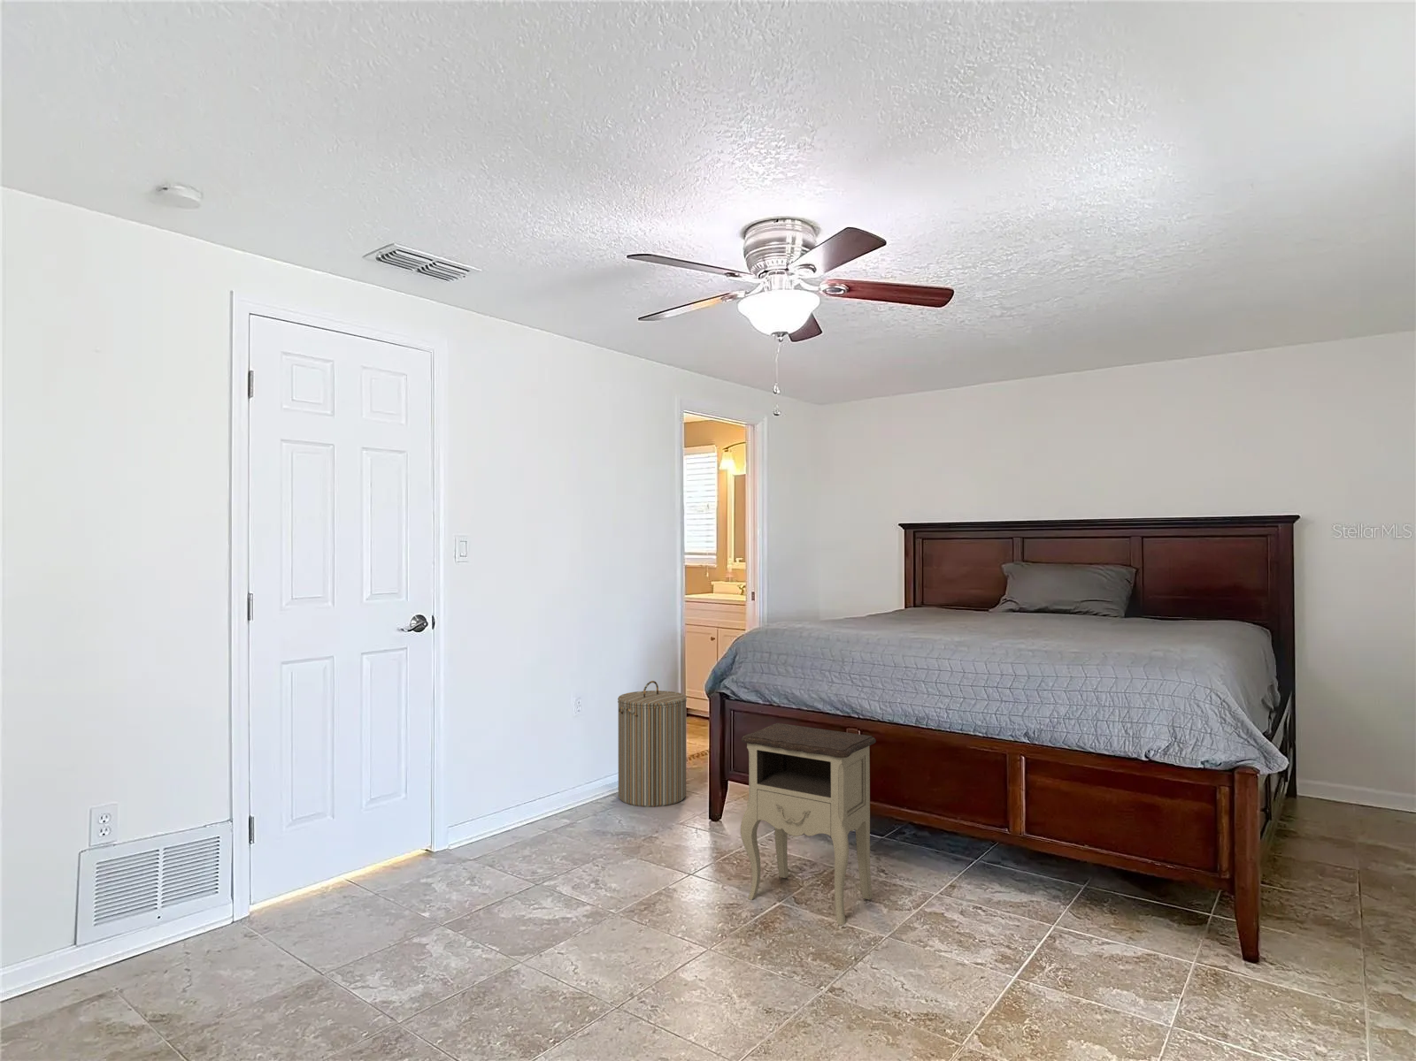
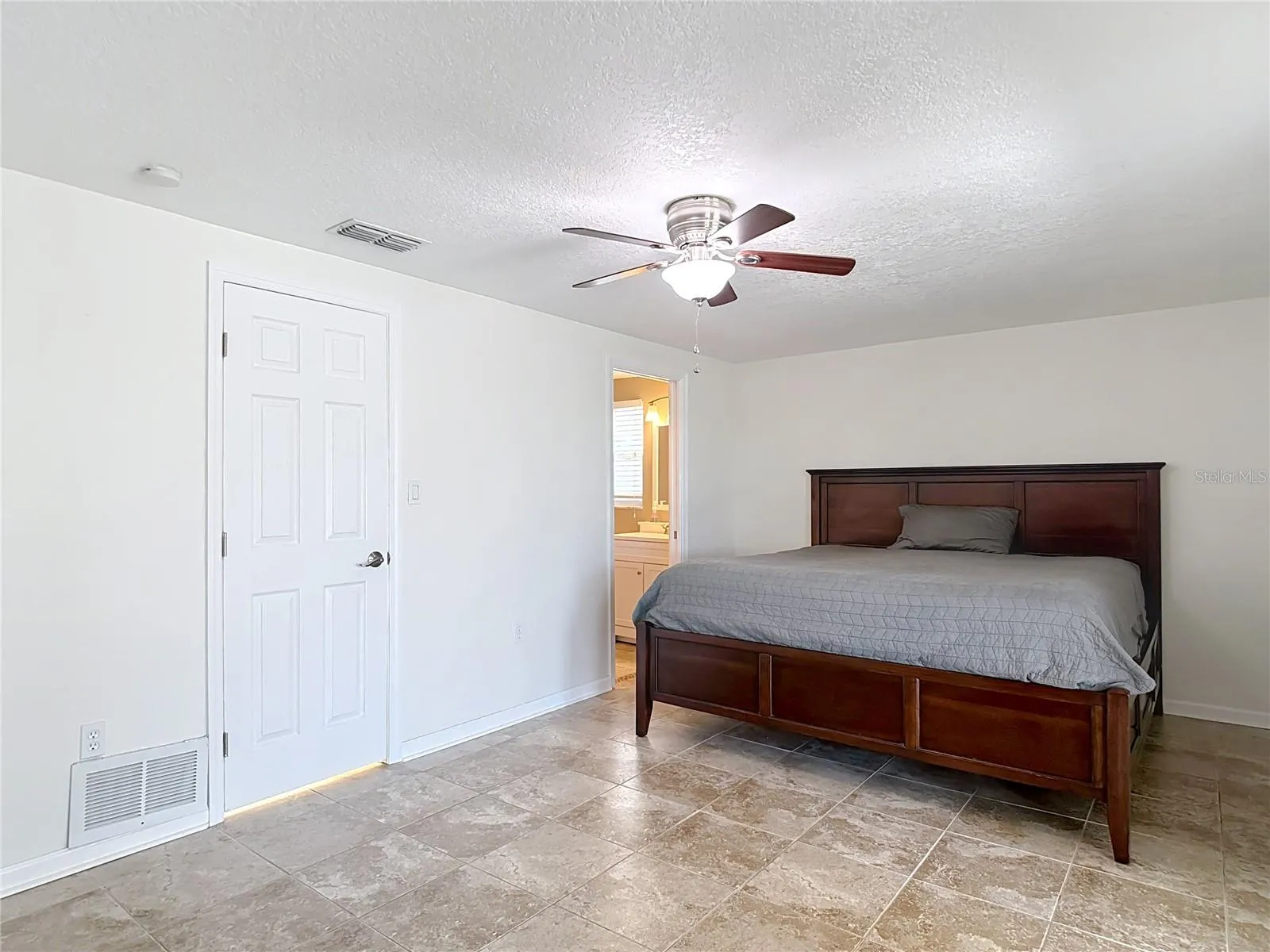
- nightstand [740,722,877,926]
- laundry hamper [617,680,688,808]
